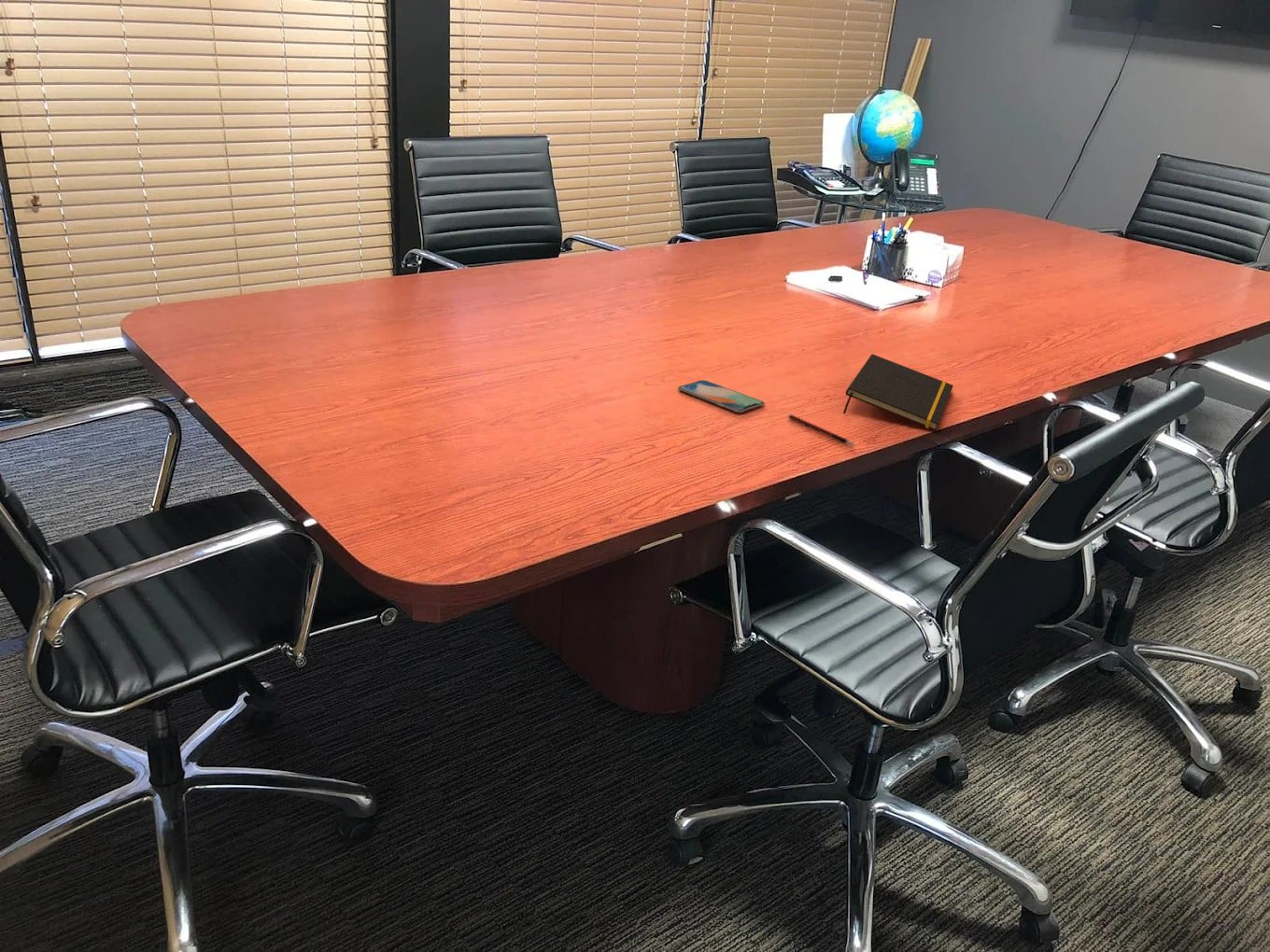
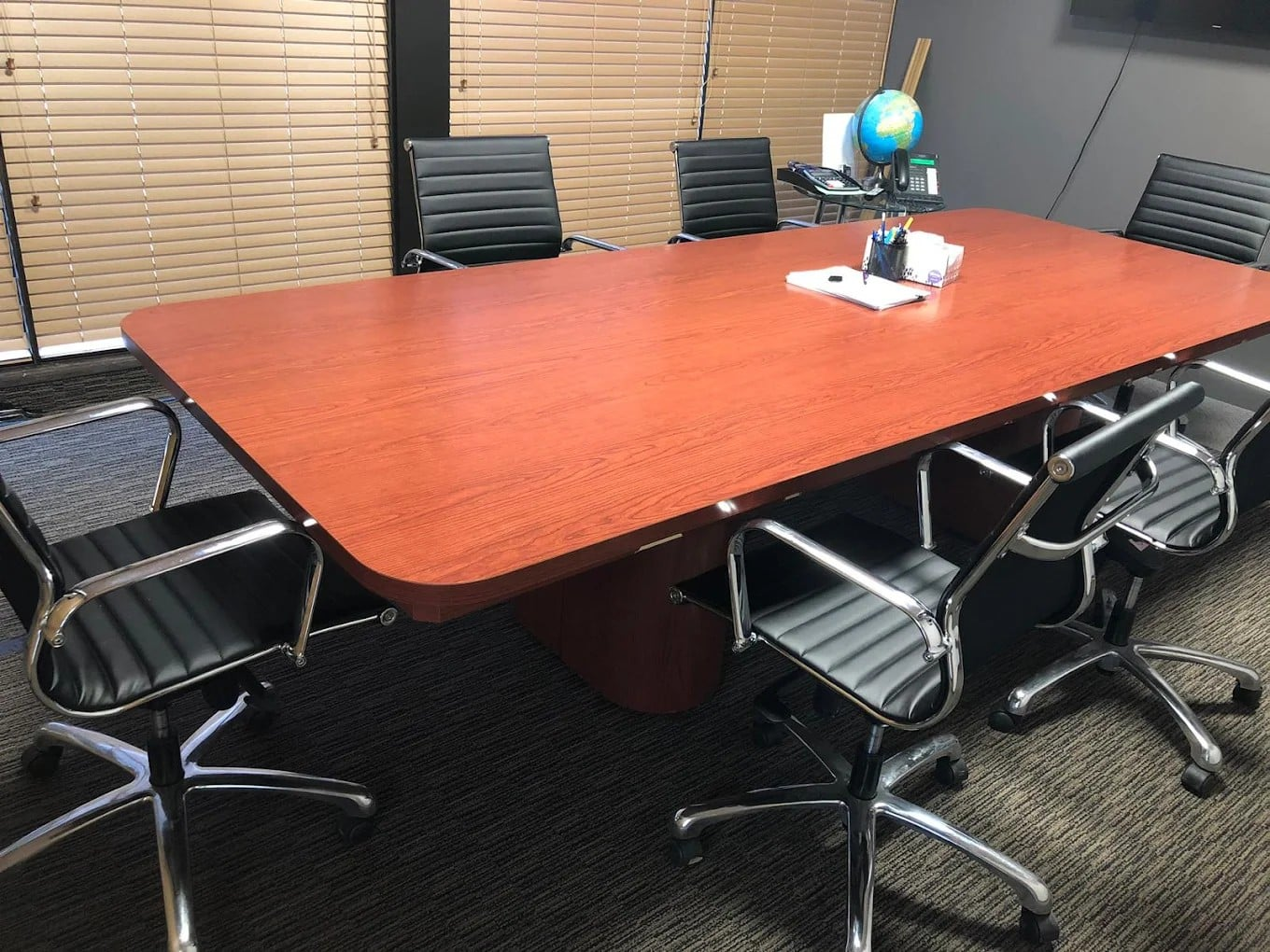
- notepad [842,353,954,431]
- pen [787,413,856,447]
- smartphone [677,379,766,413]
